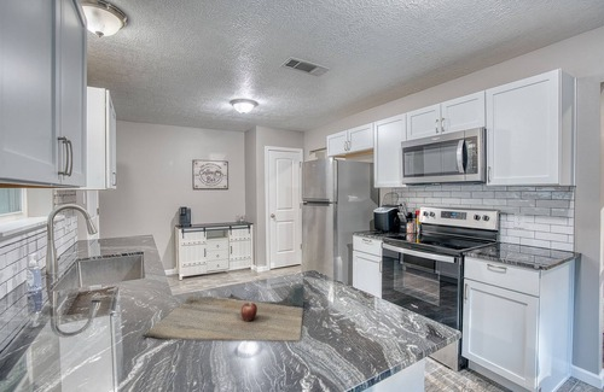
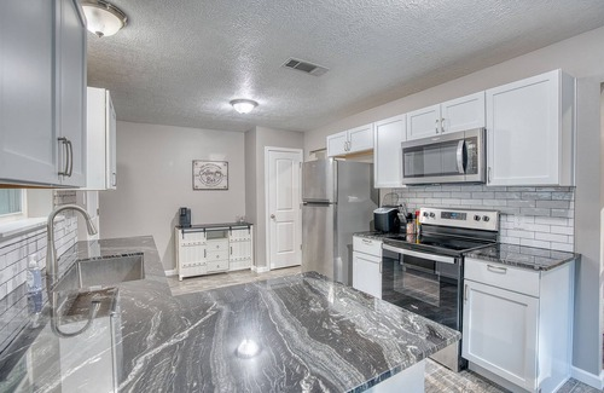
- cutting board [141,283,306,343]
